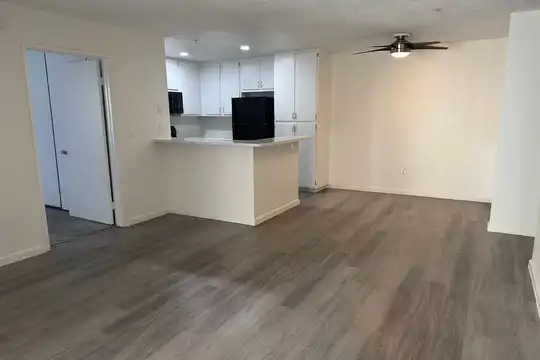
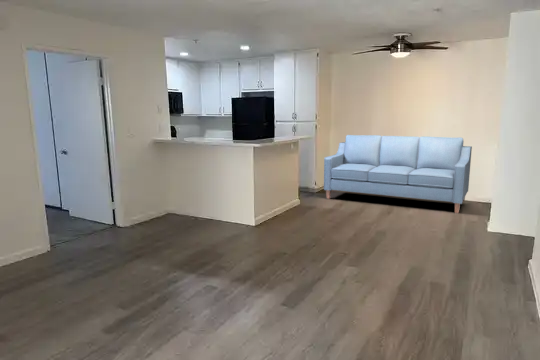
+ sofa [323,134,473,214]
